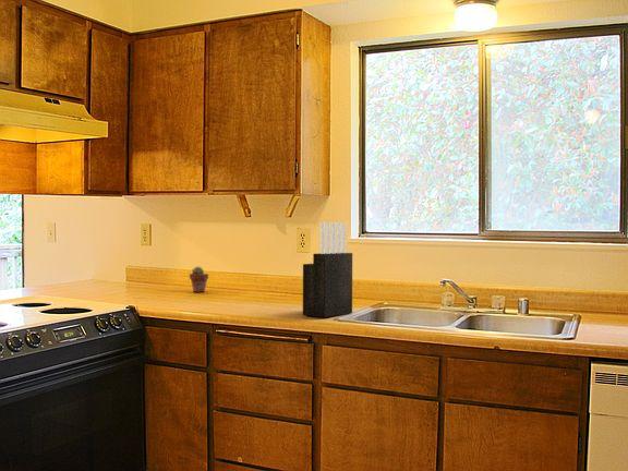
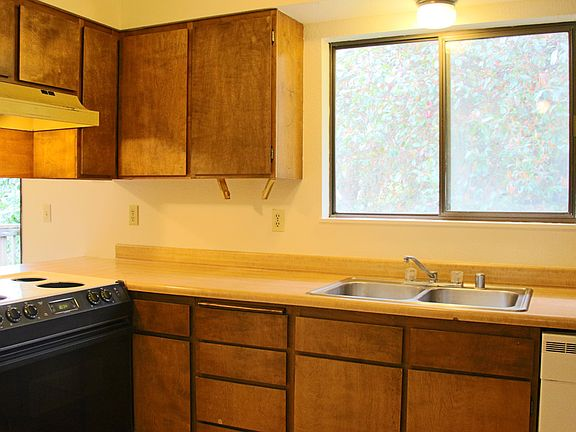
- potted succulent [189,266,209,293]
- knife block [302,221,353,318]
